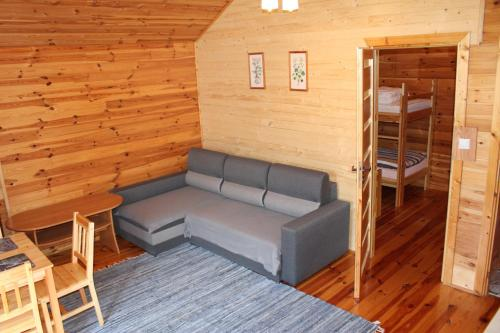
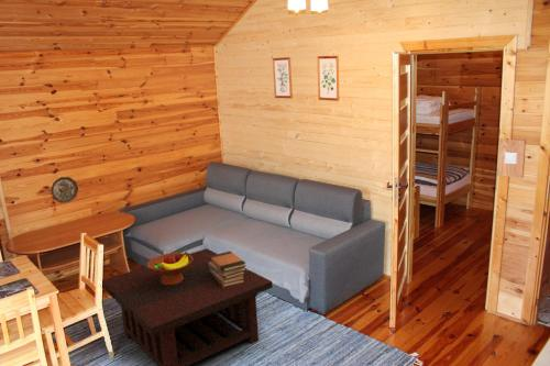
+ decorative plate [50,176,79,204]
+ coffee table [101,247,274,366]
+ fruit bowl [146,251,193,286]
+ book stack [209,251,248,287]
